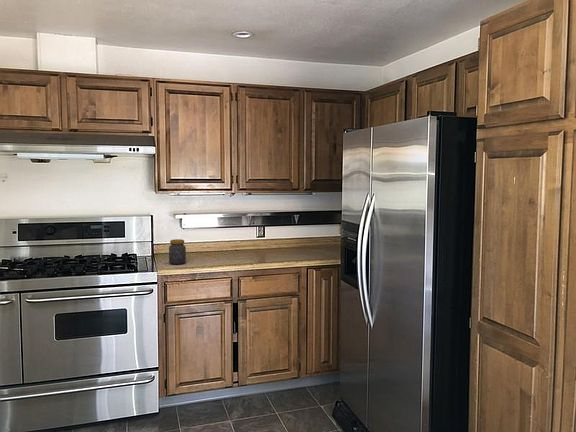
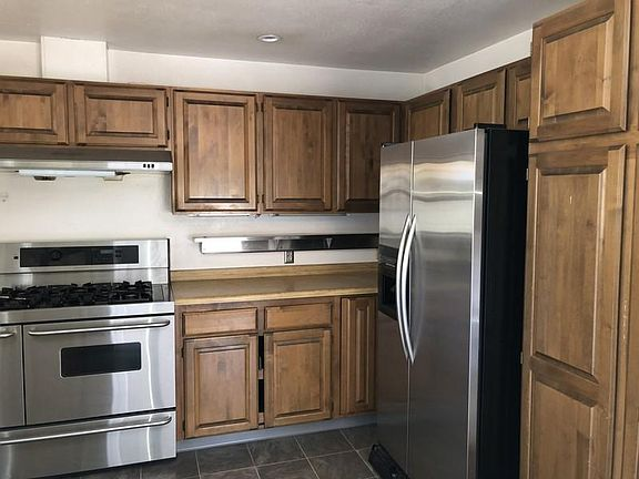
- jar [168,238,187,265]
